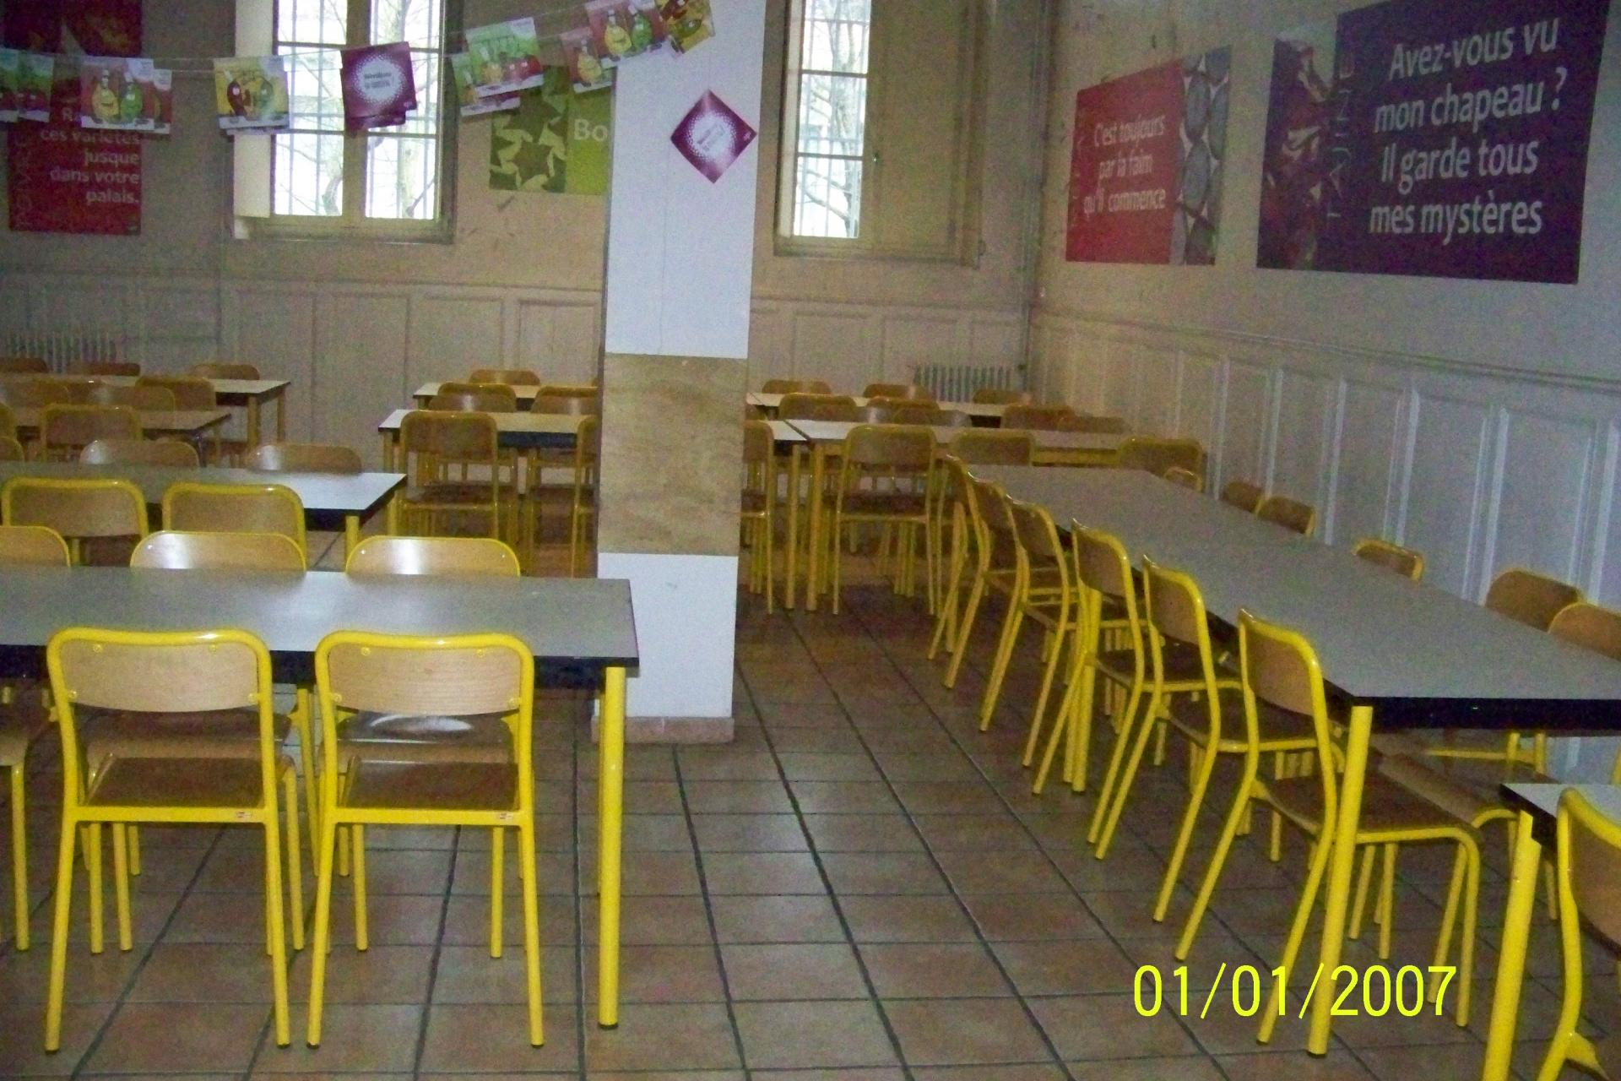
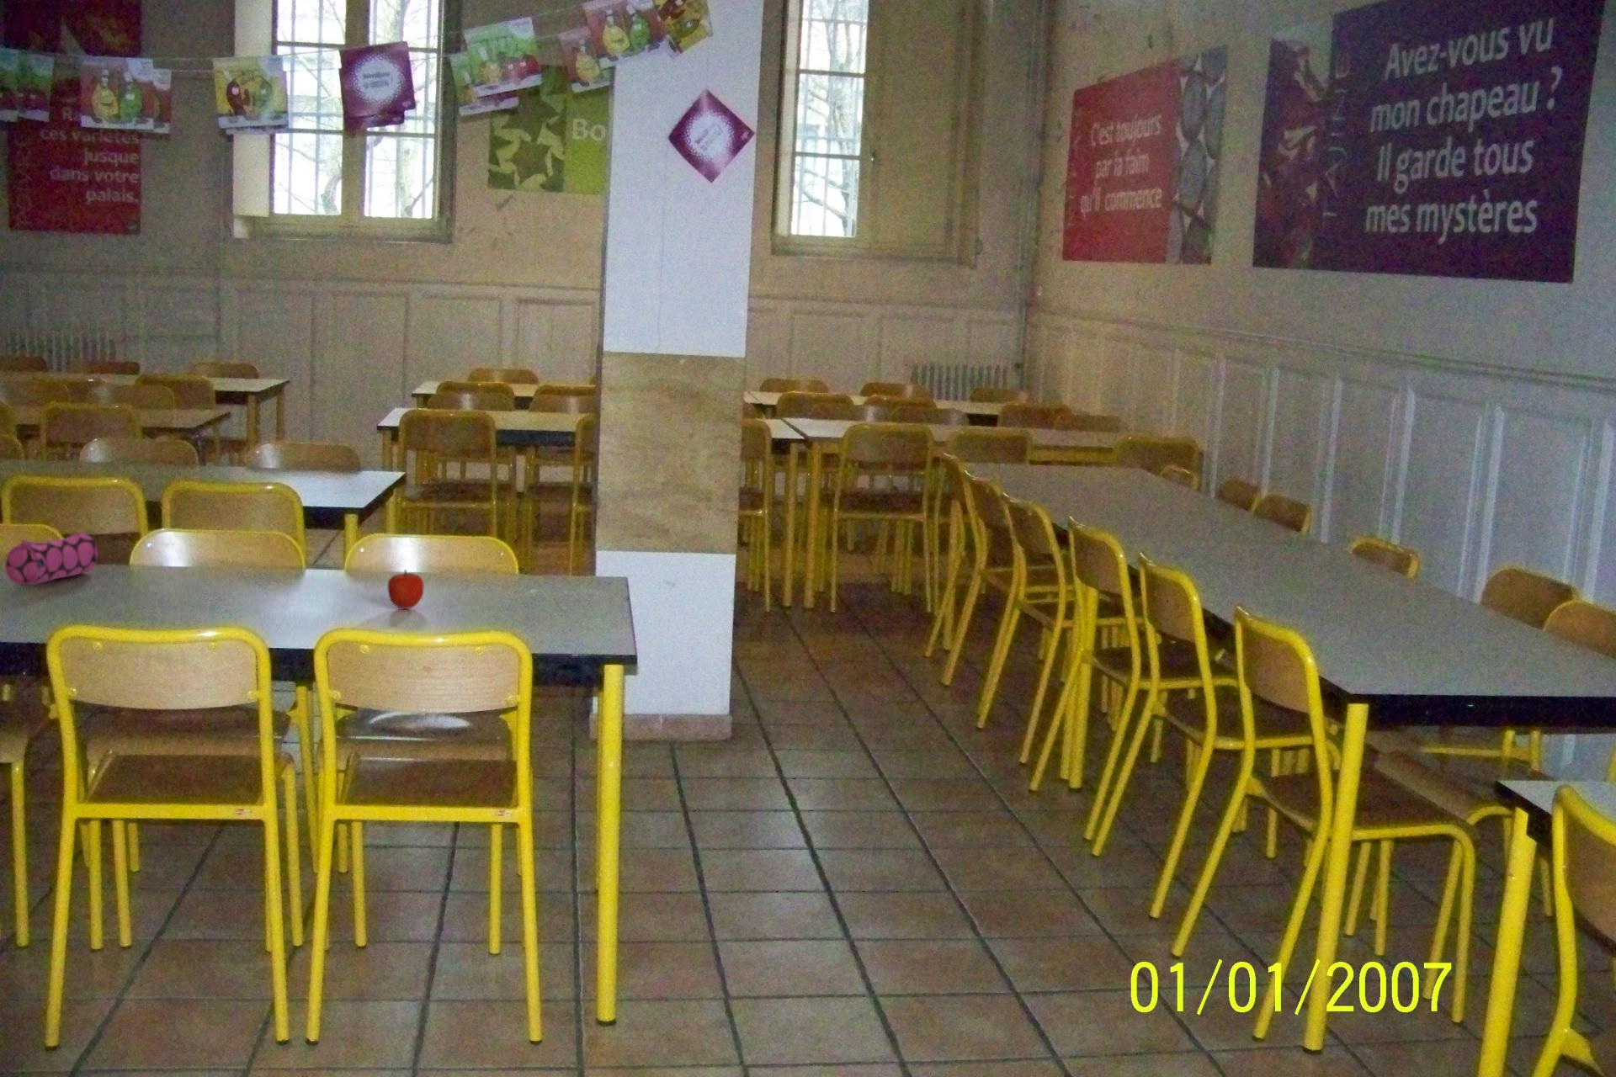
+ pencil case [4,531,99,587]
+ fruit [386,569,424,609]
